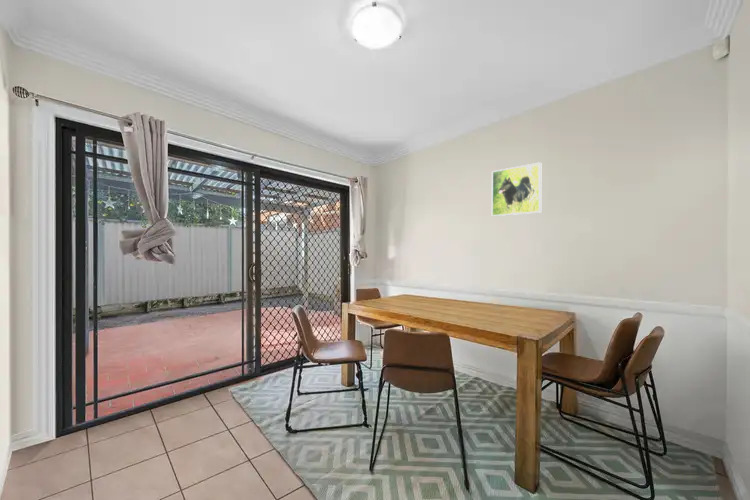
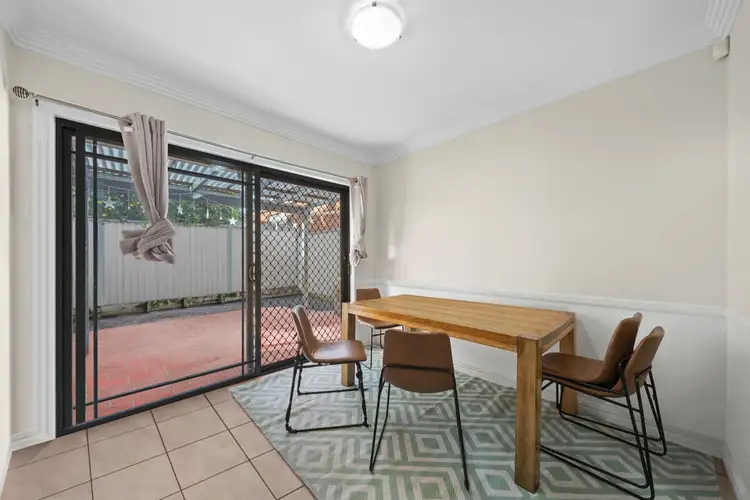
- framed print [491,161,542,217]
